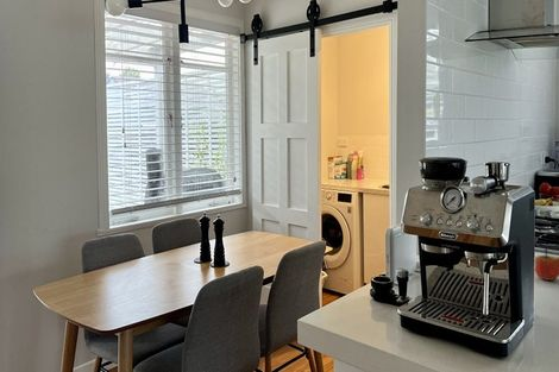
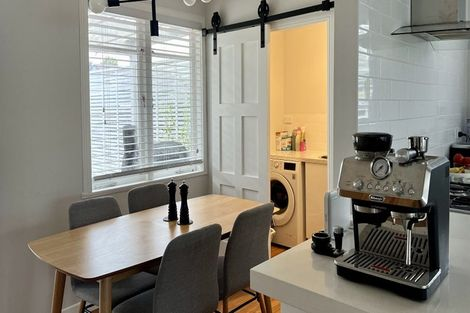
- apple [533,246,559,282]
